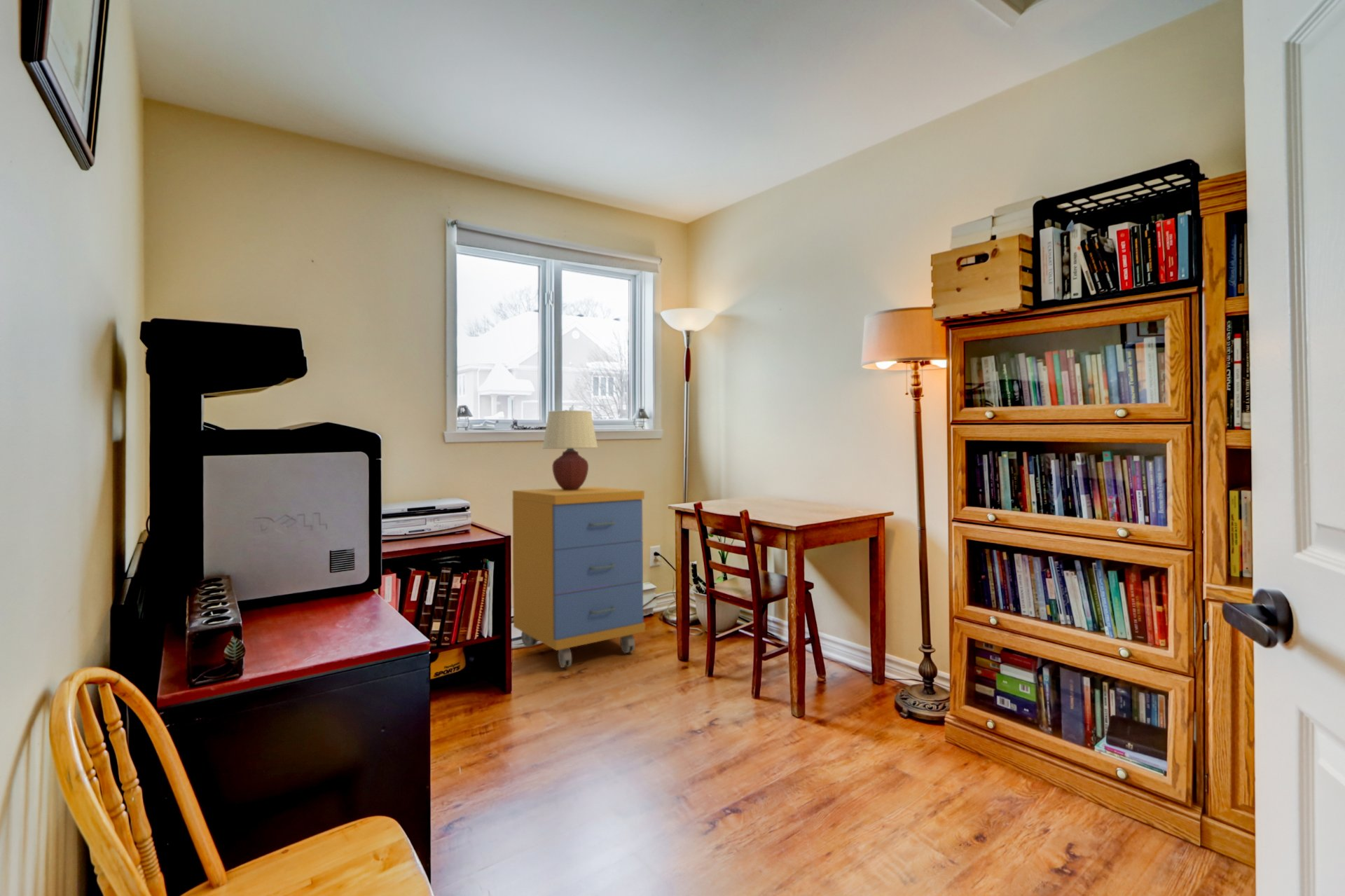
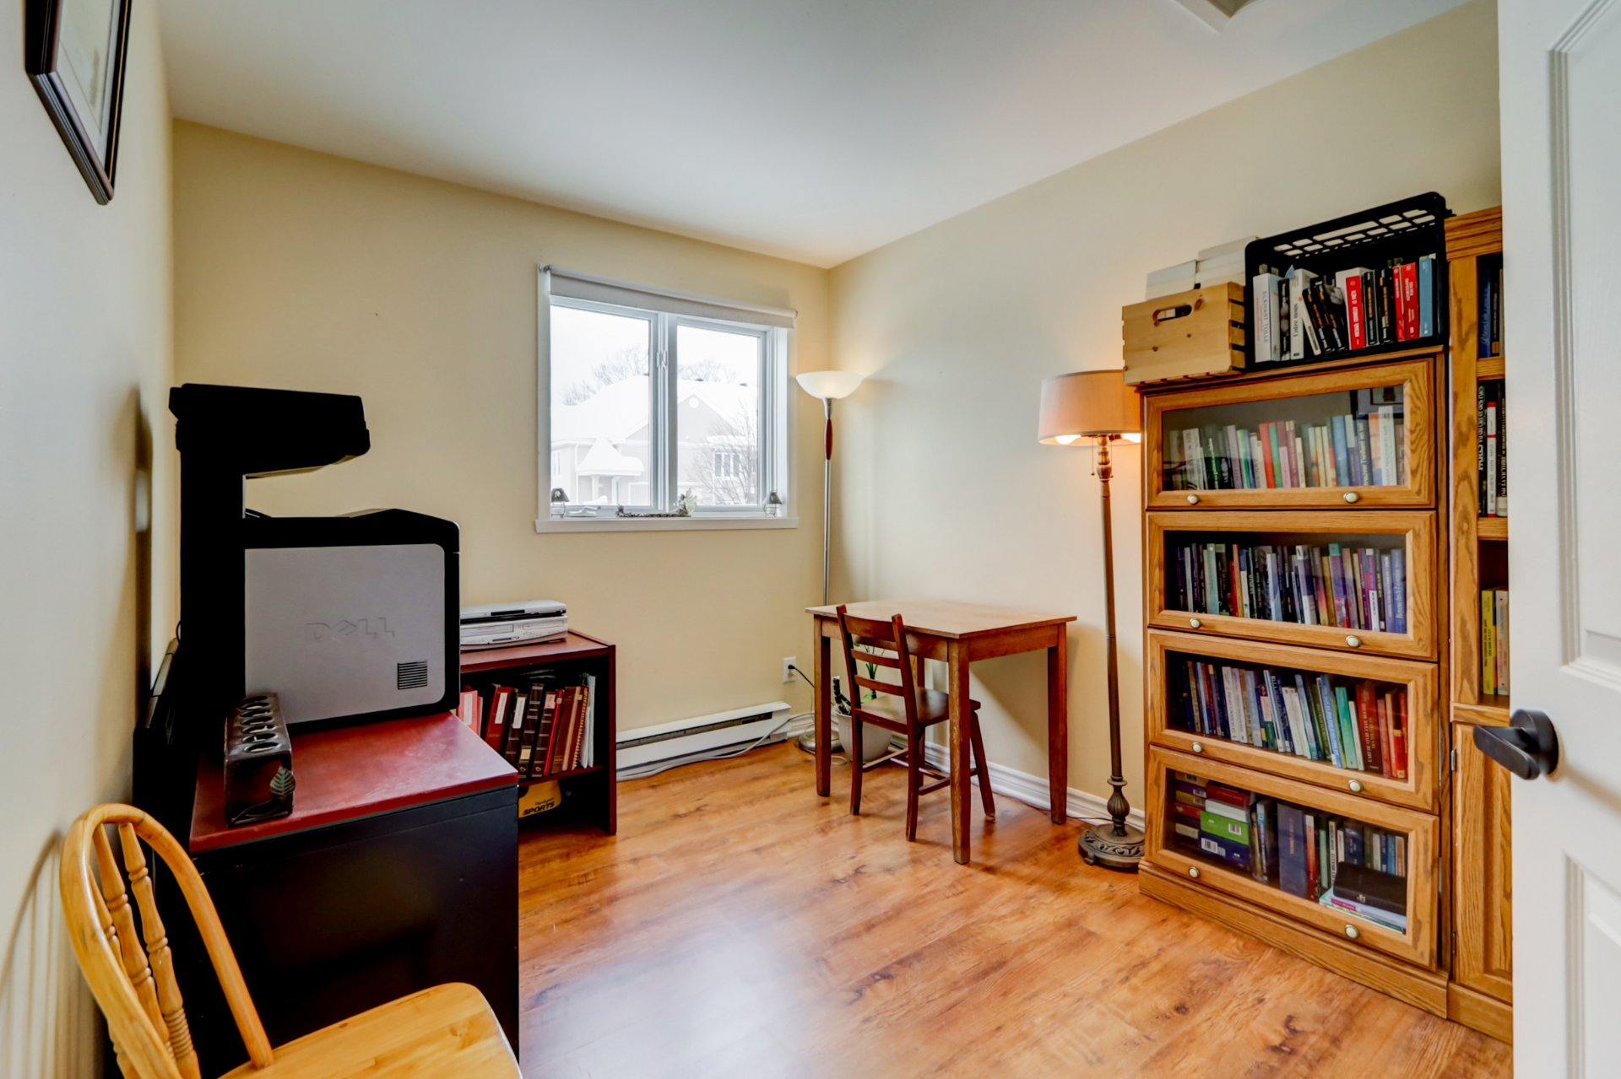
- table lamp [542,410,599,490]
- storage cabinet [512,486,646,668]
